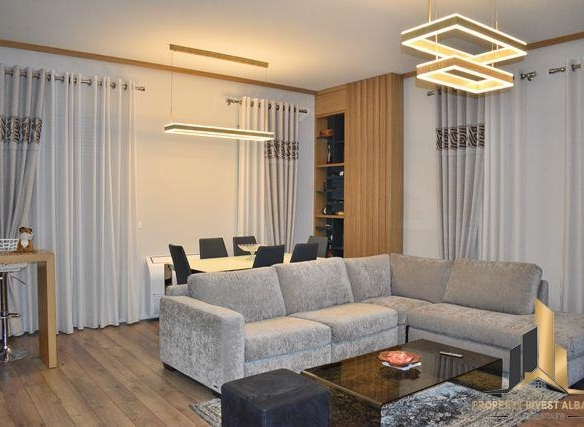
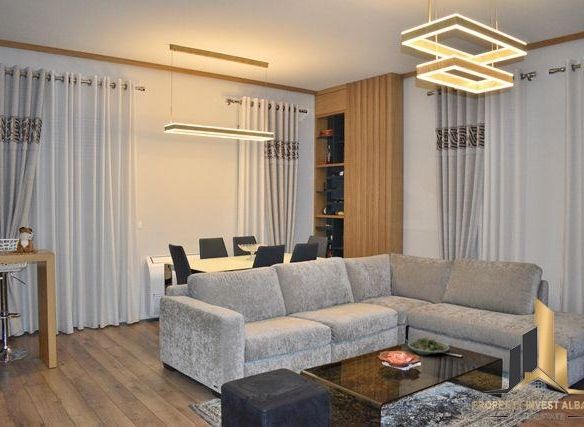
+ succulent planter [405,334,453,356]
